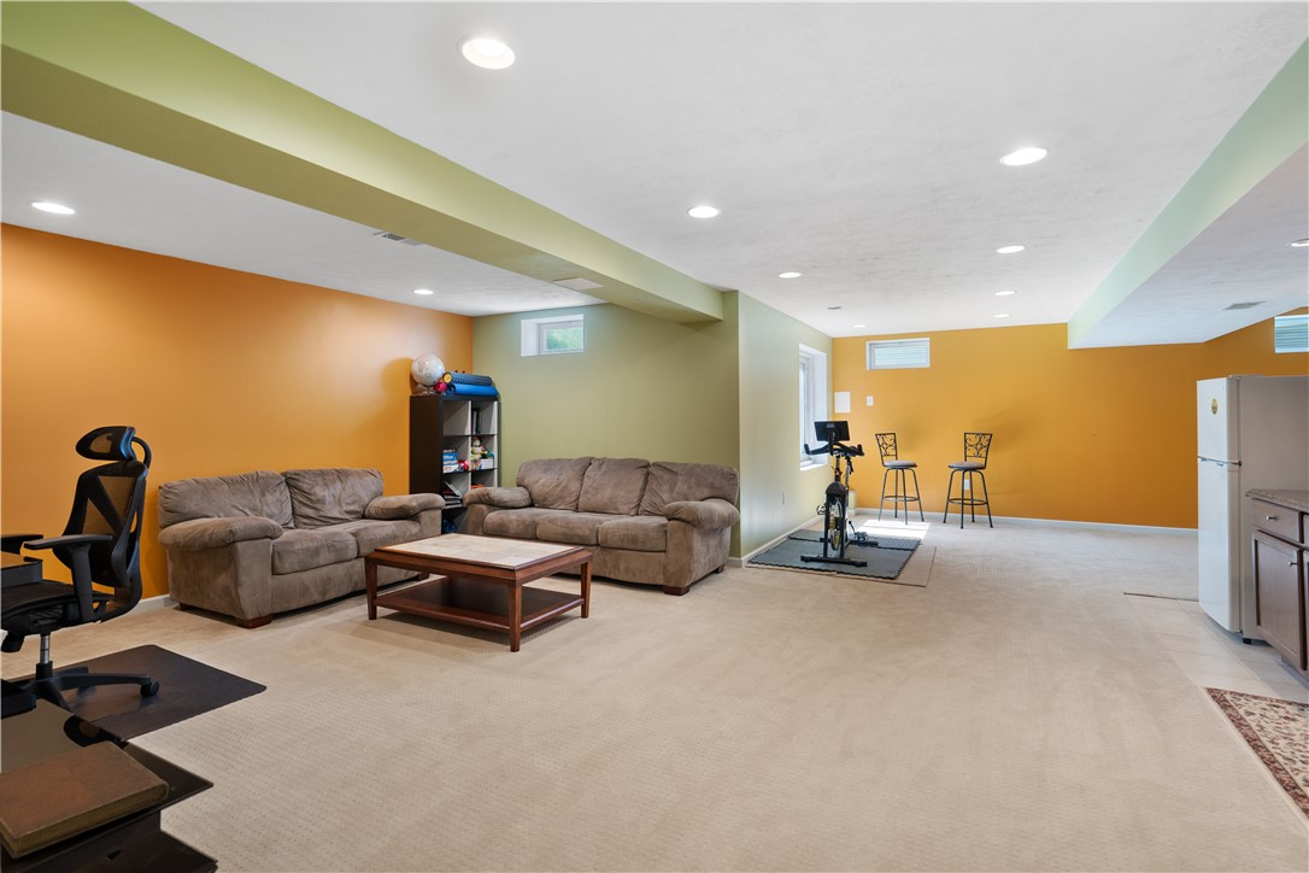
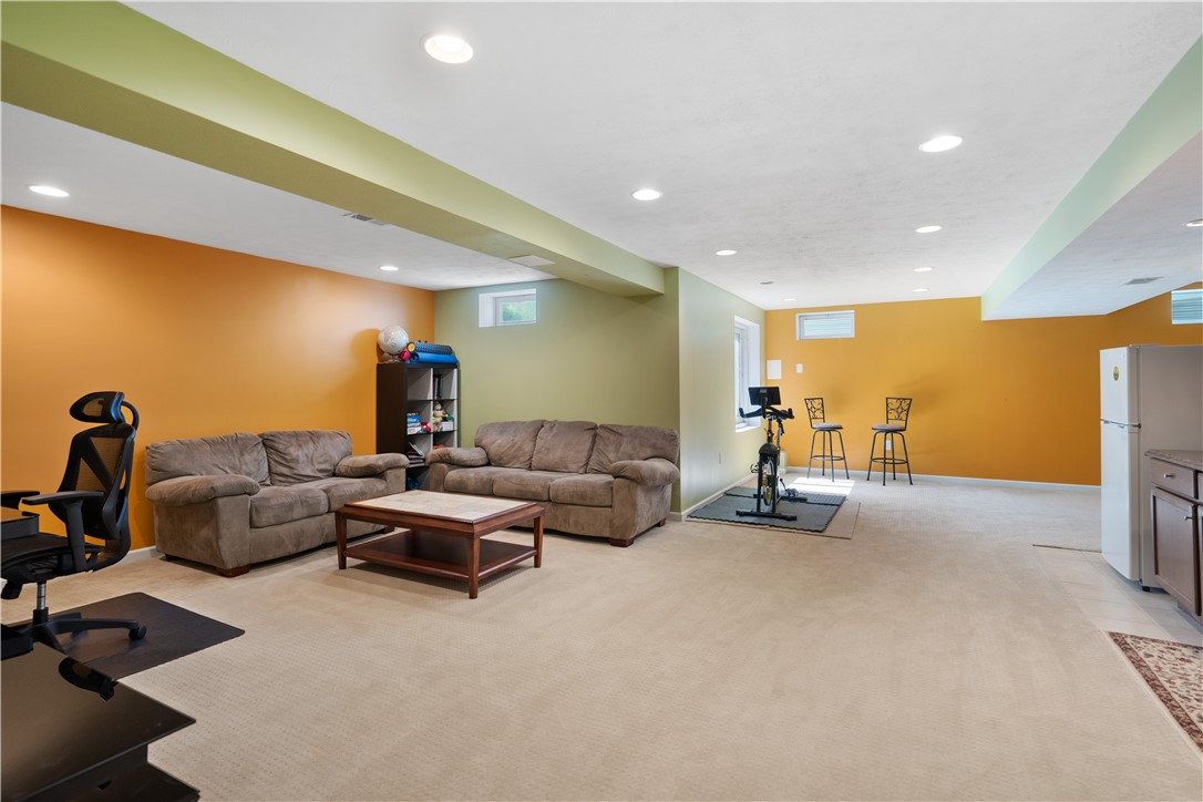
- notebook [0,740,170,860]
